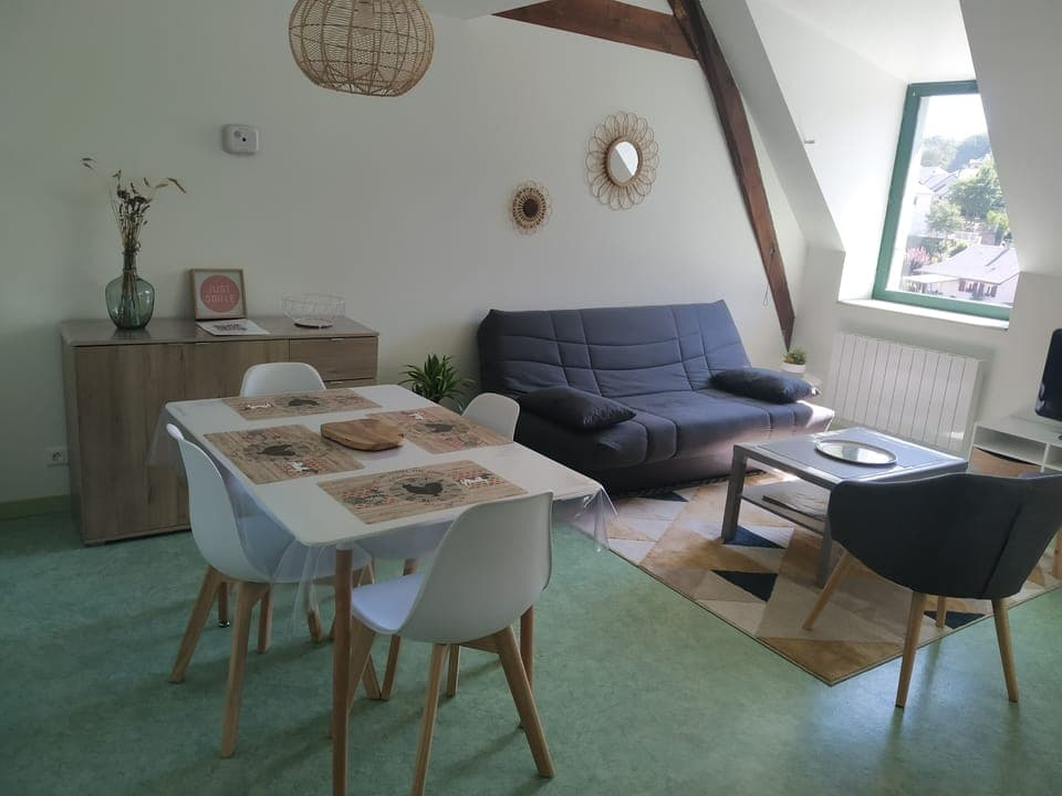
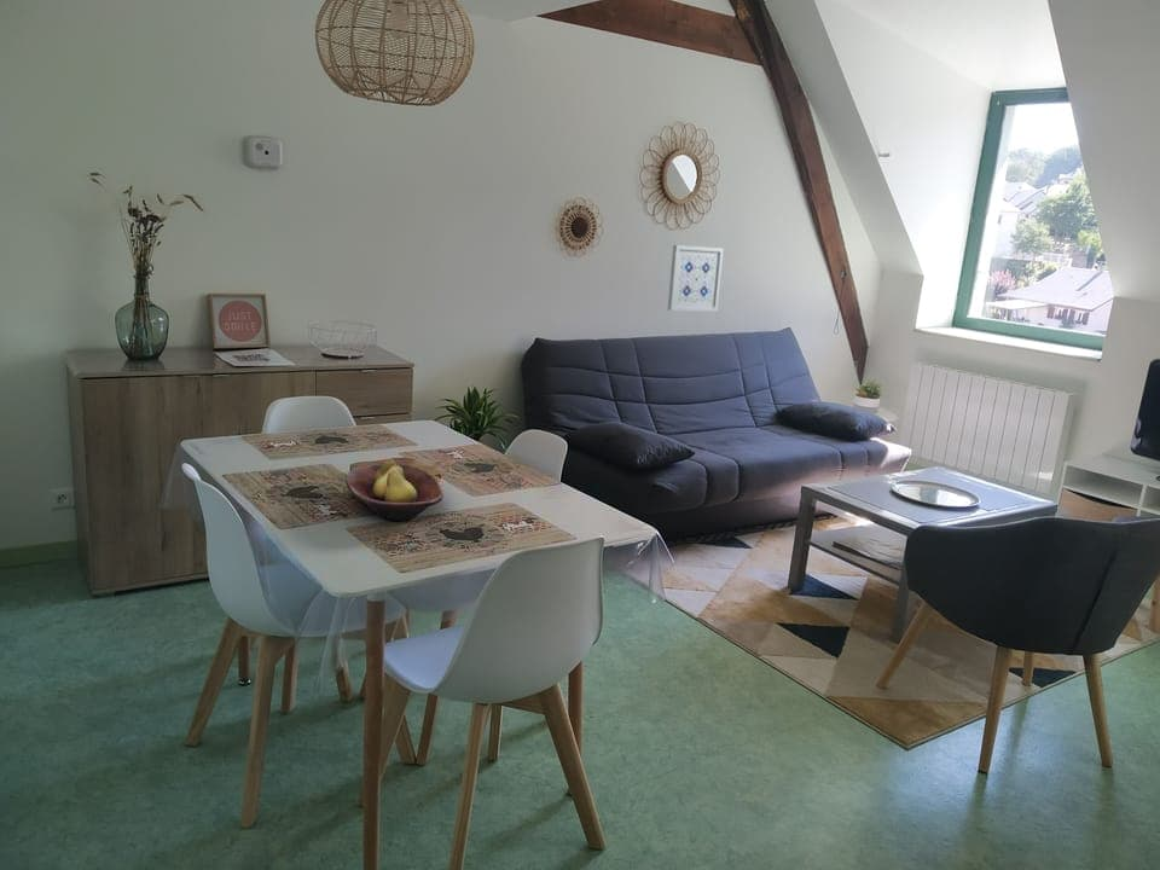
+ wall art [667,244,725,312]
+ fruit bowl [344,458,445,522]
